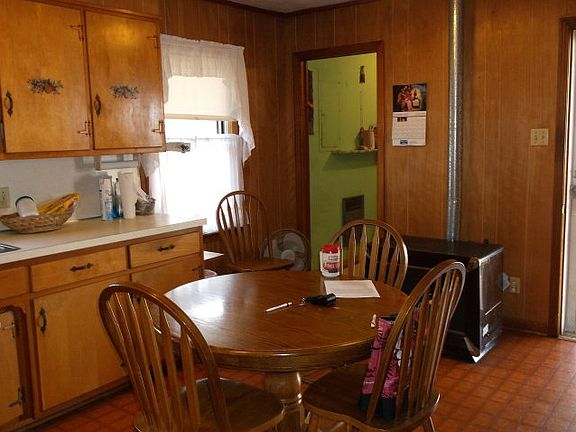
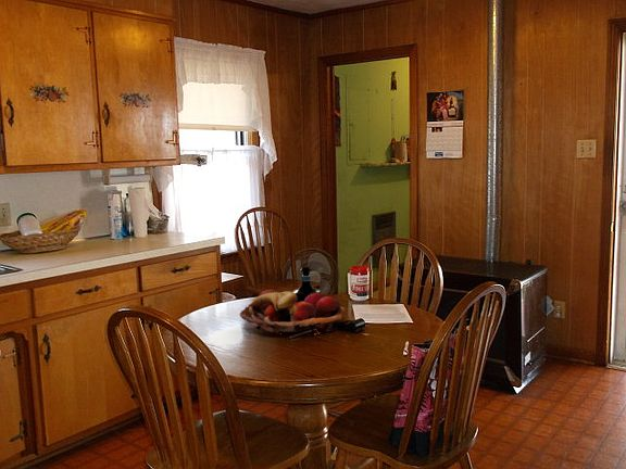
+ fruit basket [239,289,346,339]
+ tequila bottle [292,266,322,302]
